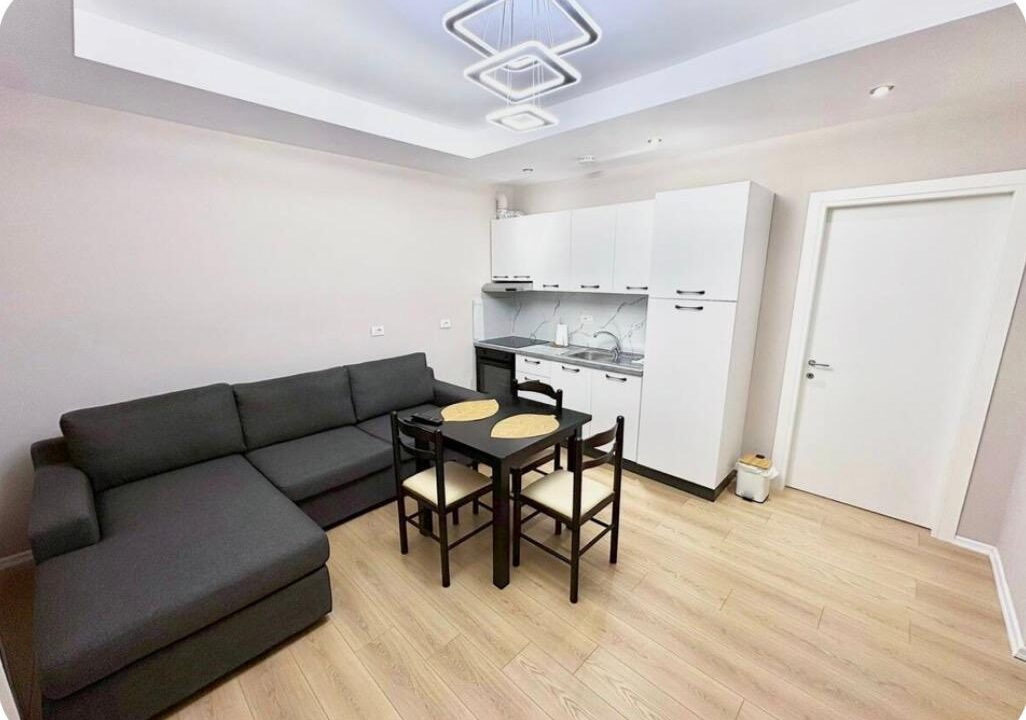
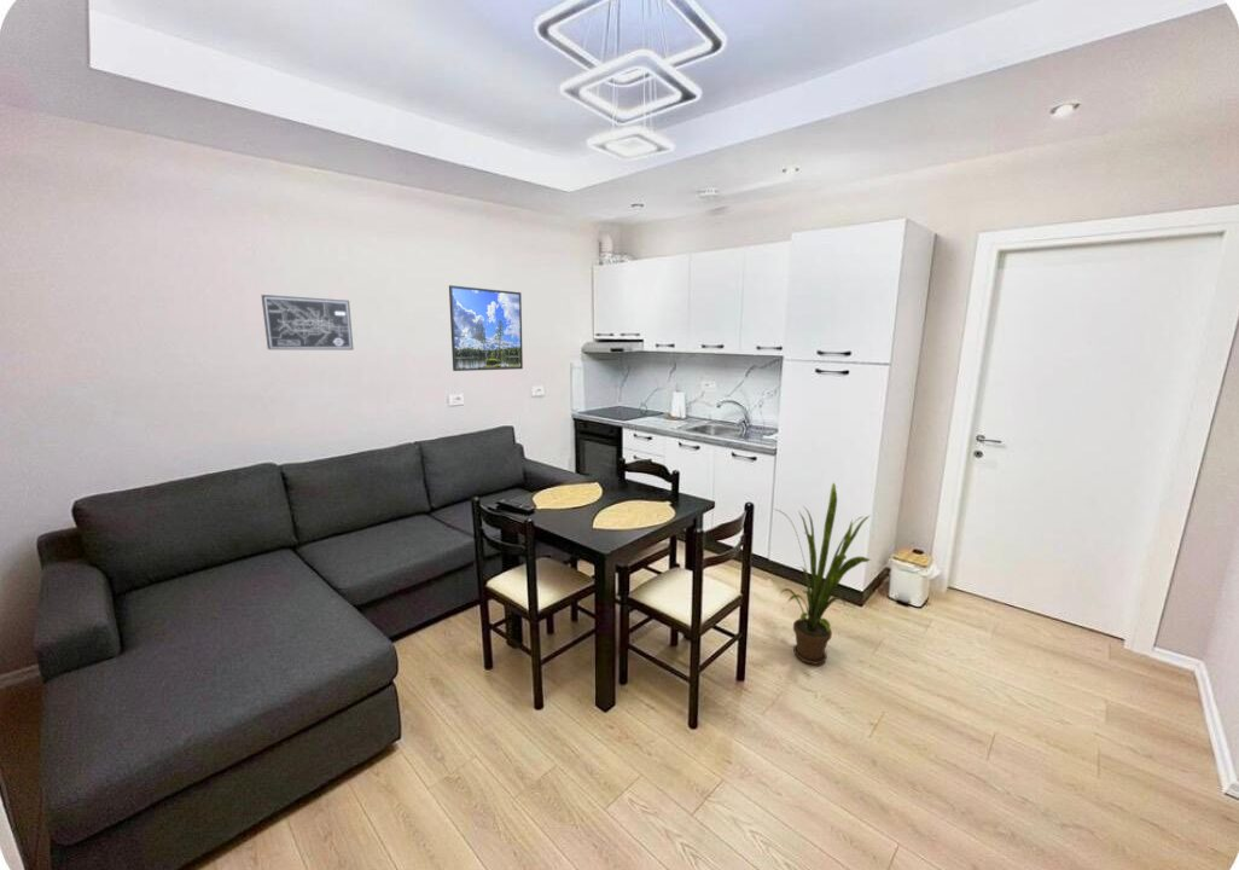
+ wall art [260,294,354,350]
+ house plant [773,481,872,666]
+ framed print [448,284,524,372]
